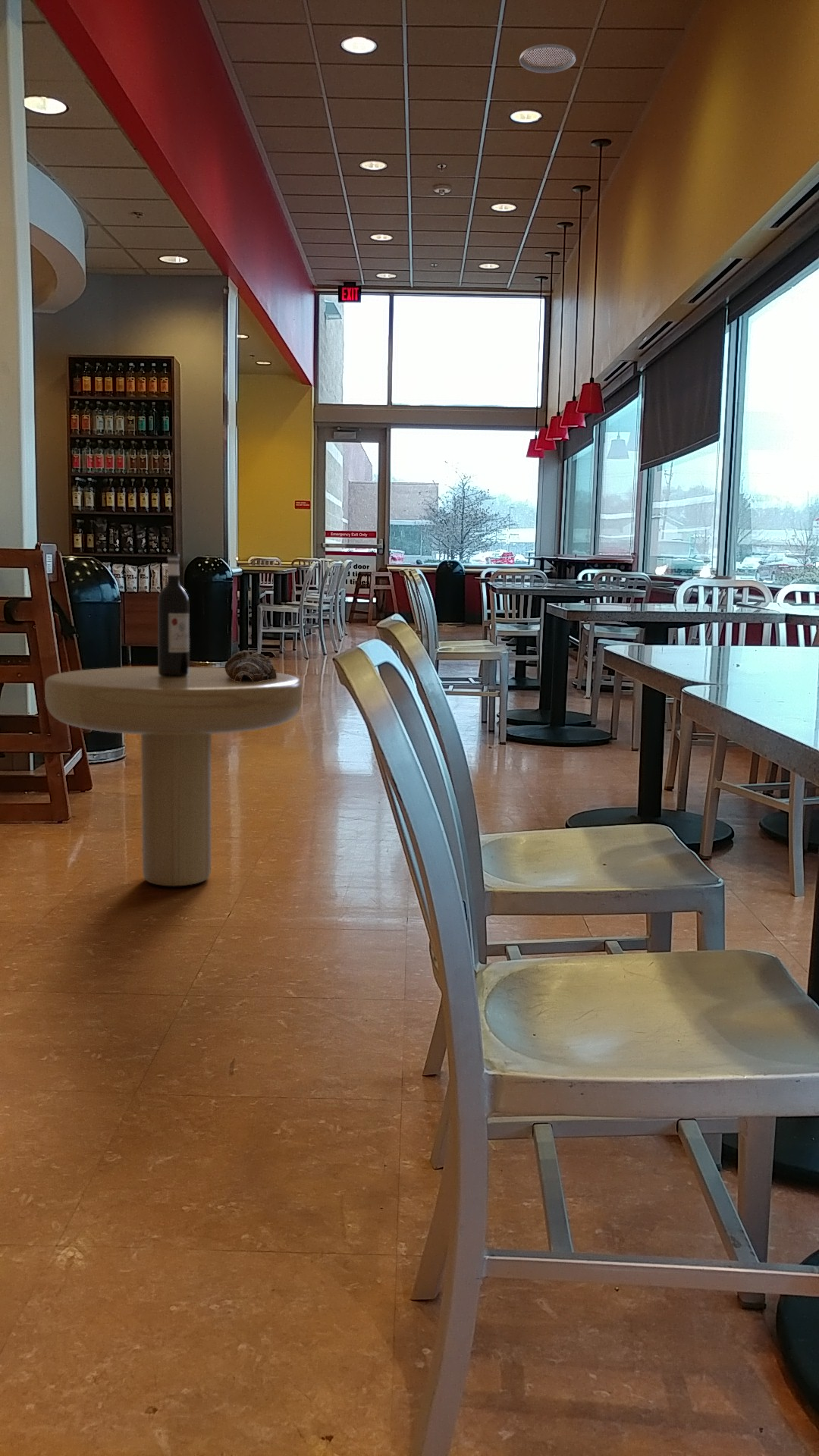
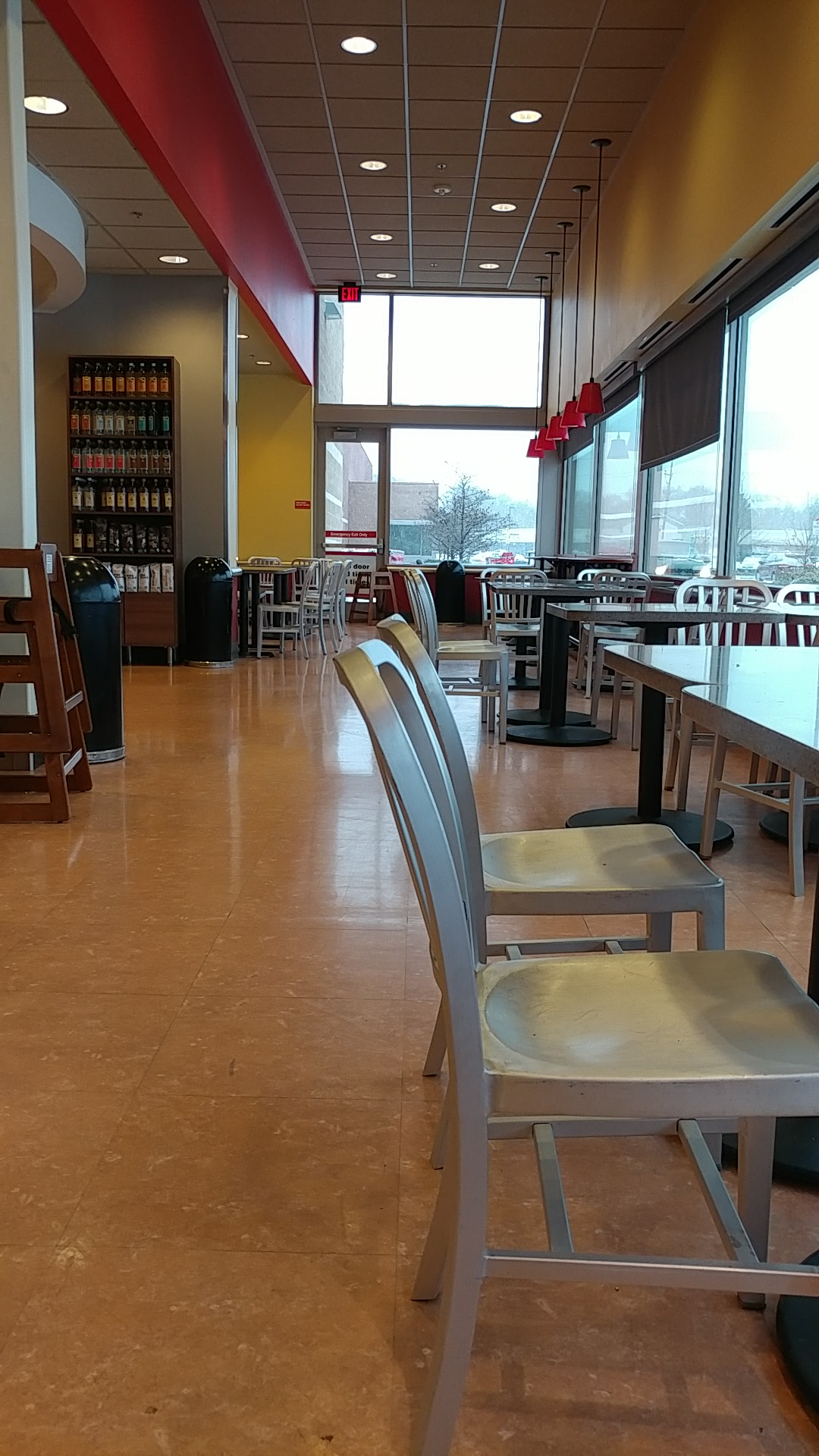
- dining table [44,552,303,887]
- ceiling vent [519,43,576,74]
- pastry [224,649,277,682]
